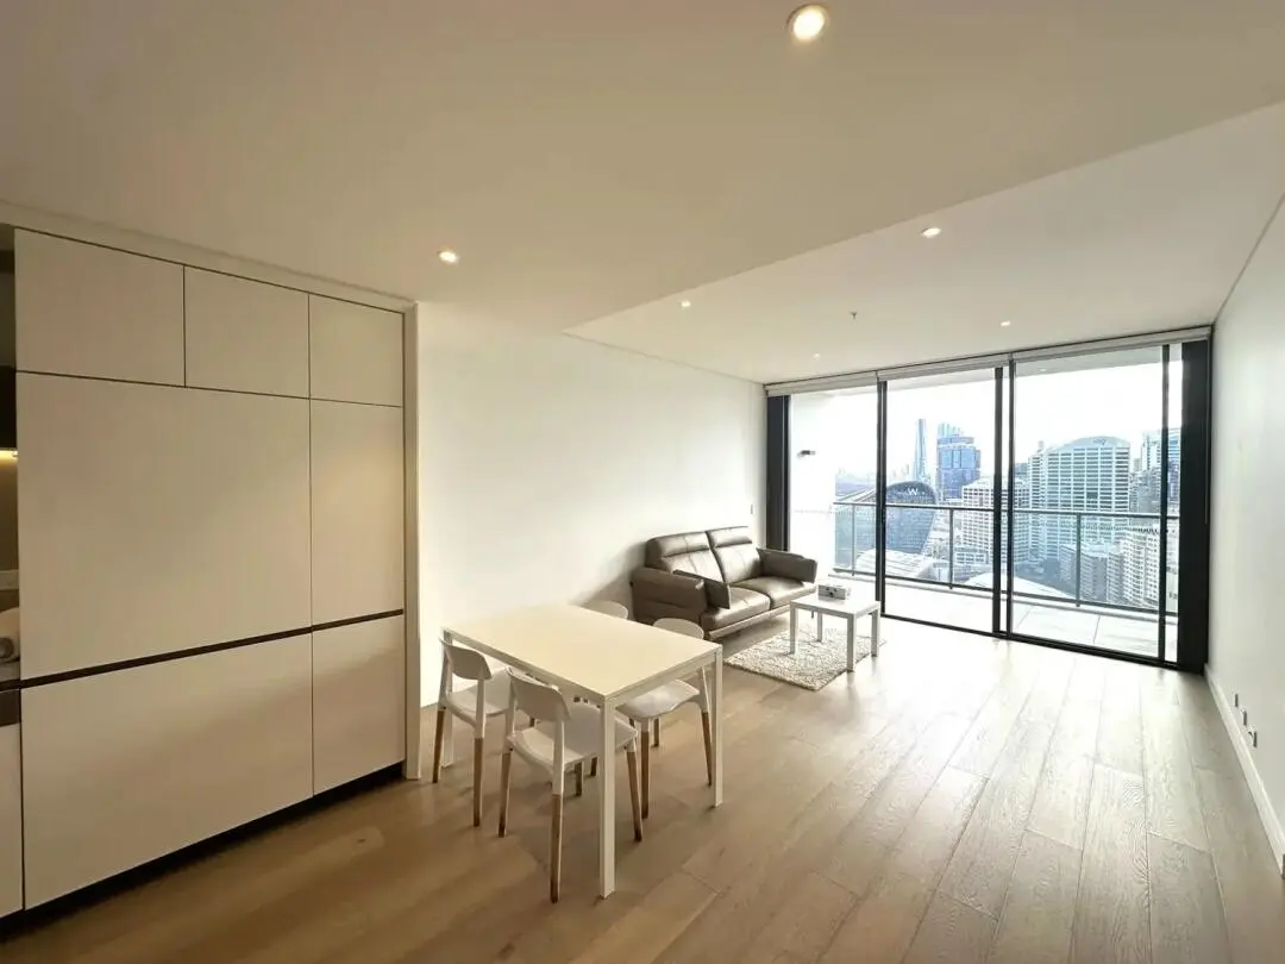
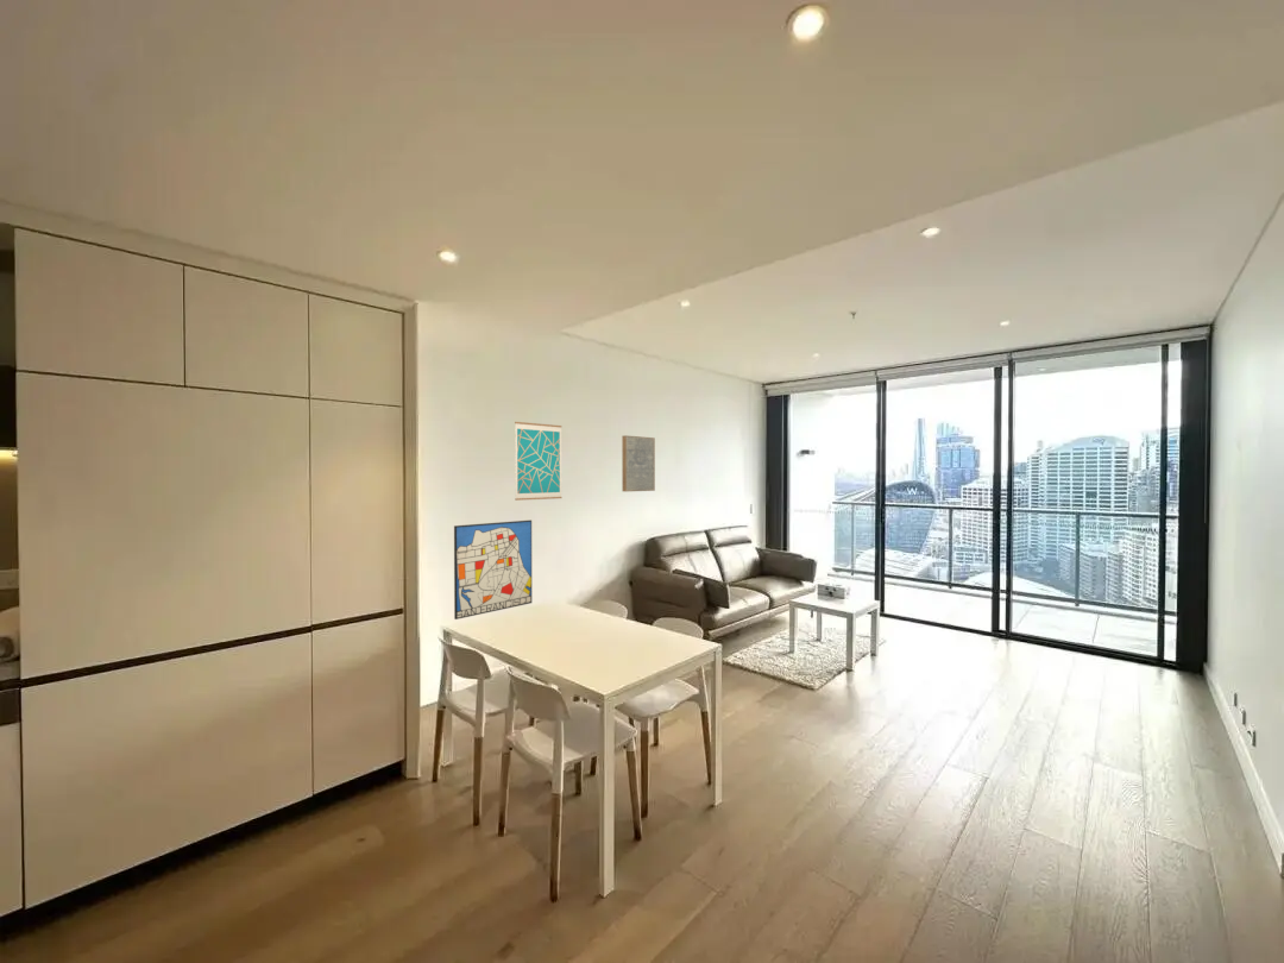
+ wall art [514,421,564,502]
+ wall art [453,520,533,621]
+ wall art [621,434,656,492]
